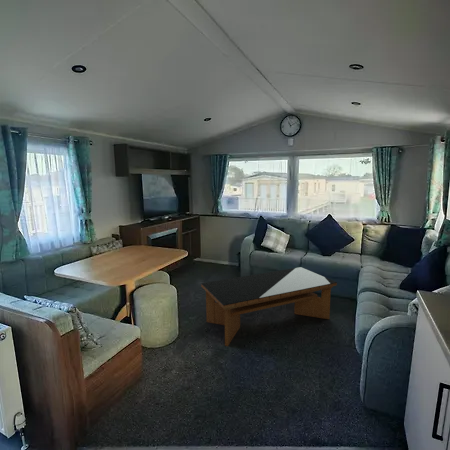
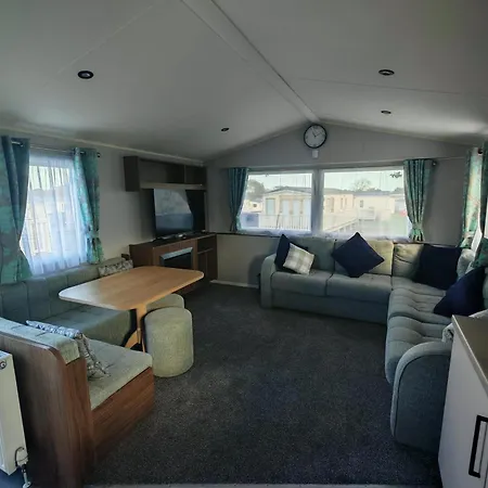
- coffee table [200,266,338,347]
